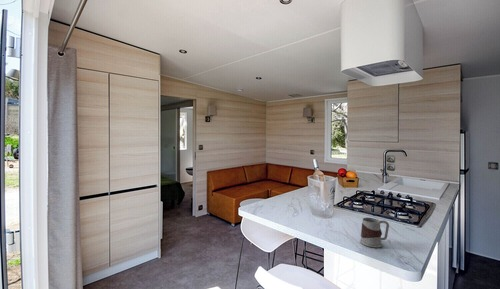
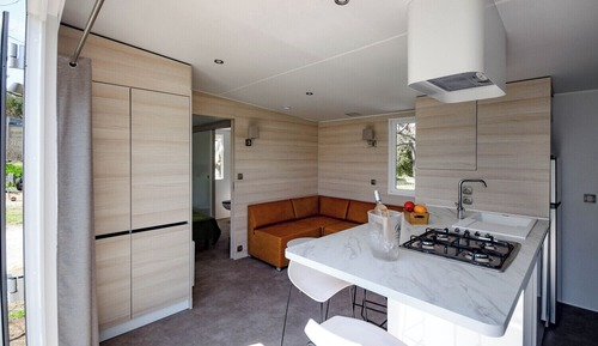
- mug [359,217,390,248]
